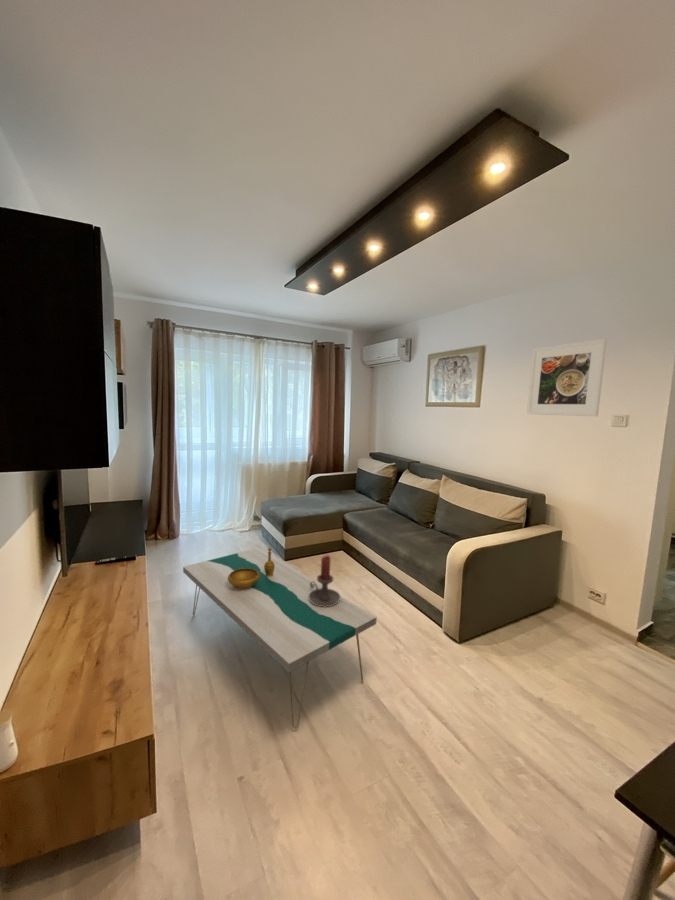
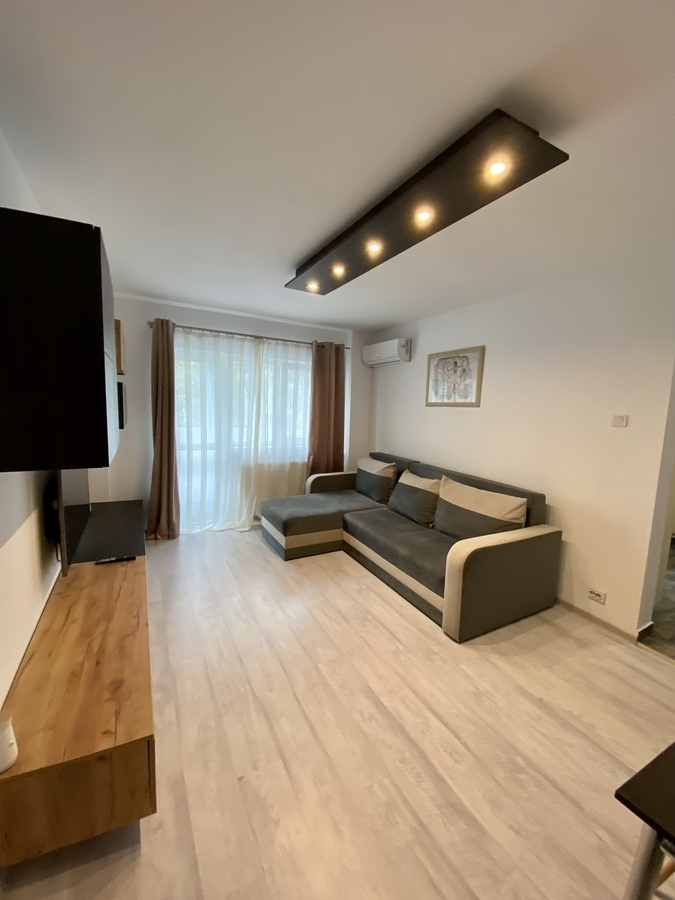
- decorative bowl [228,546,275,589]
- coffee table [182,547,378,730]
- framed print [526,338,608,417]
- candle holder [309,555,341,607]
